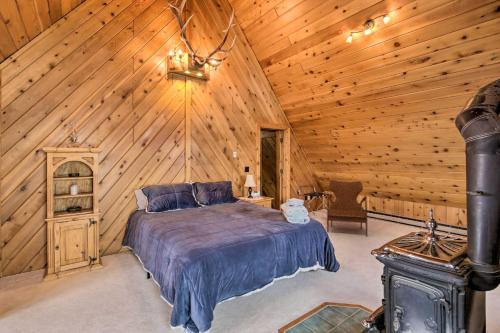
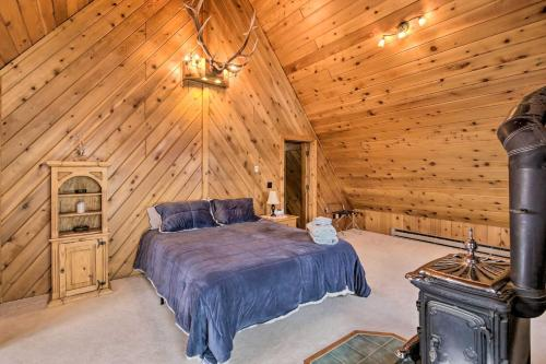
- armchair [326,179,368,237]
